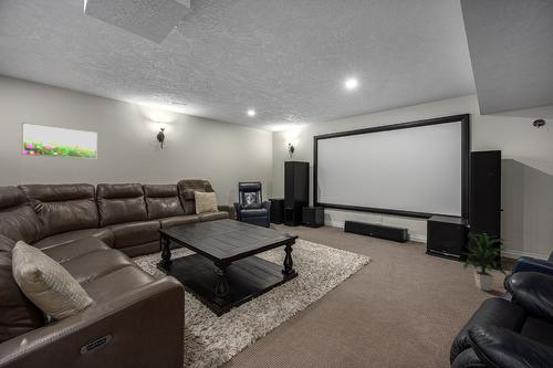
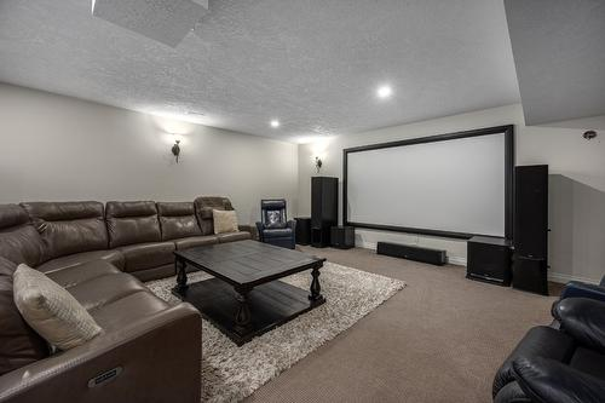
- indoor plant [459,232,515,292]
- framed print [21,122,98,160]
